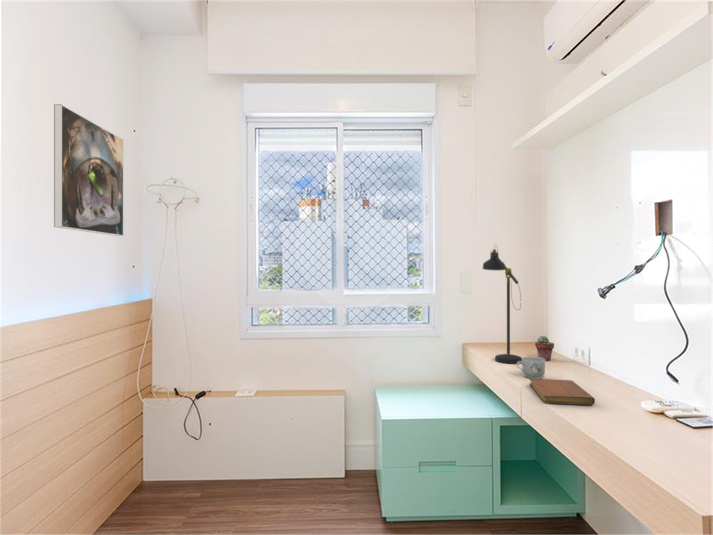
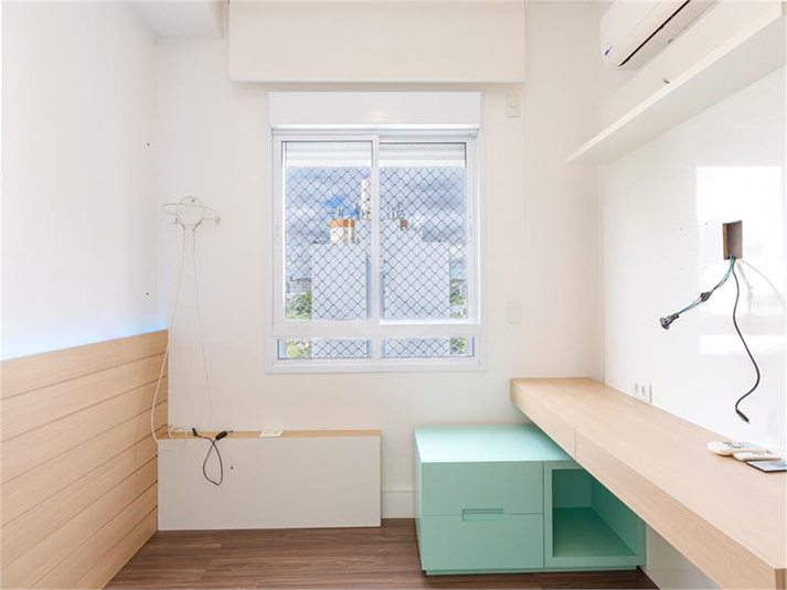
- mug [516,356,546,379]
- notebook [529,378,596,406]
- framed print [53,103,124,237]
- potted succulent [534,335,555,361]
- desk lamp [481,244,523,364]
